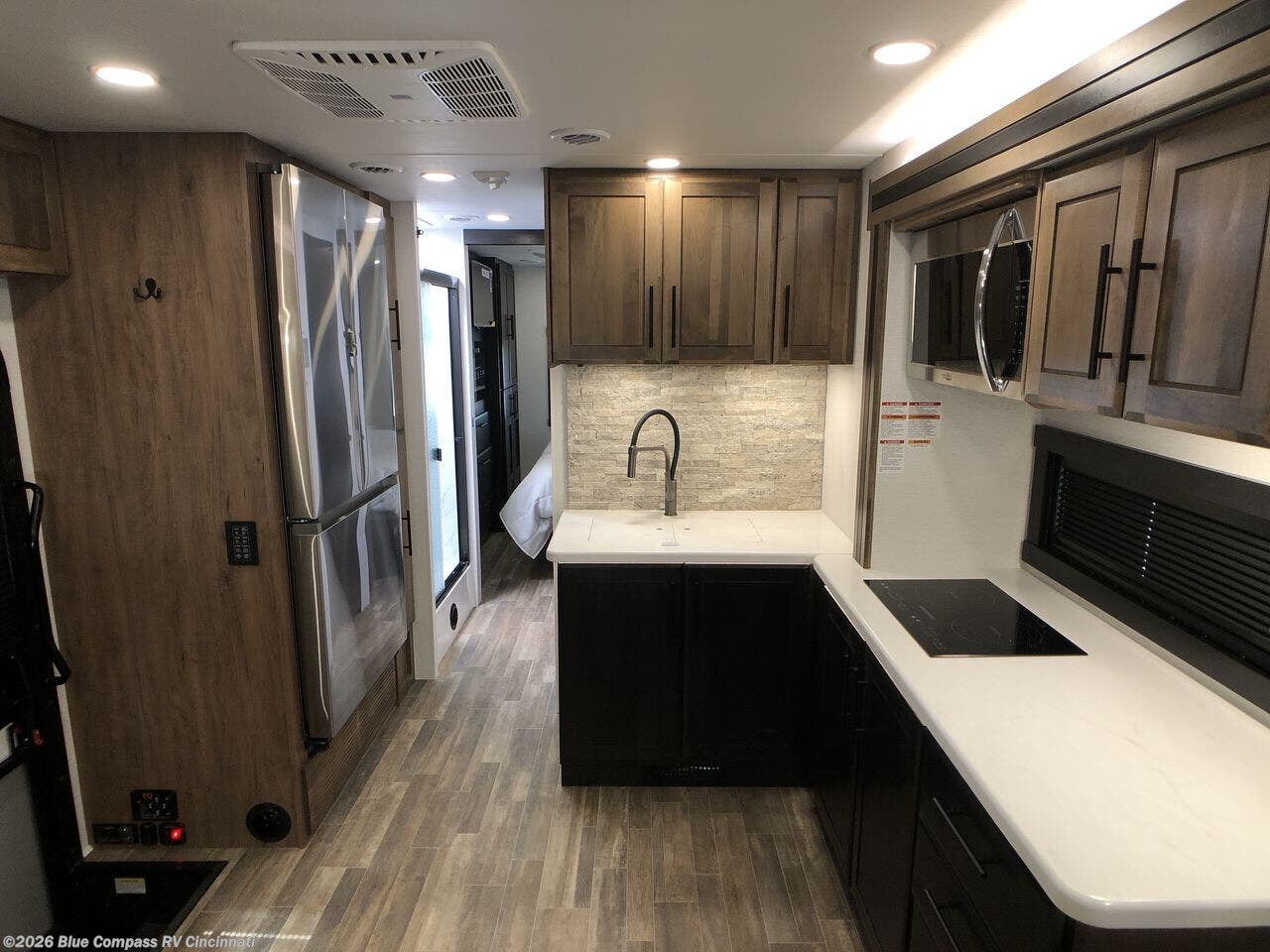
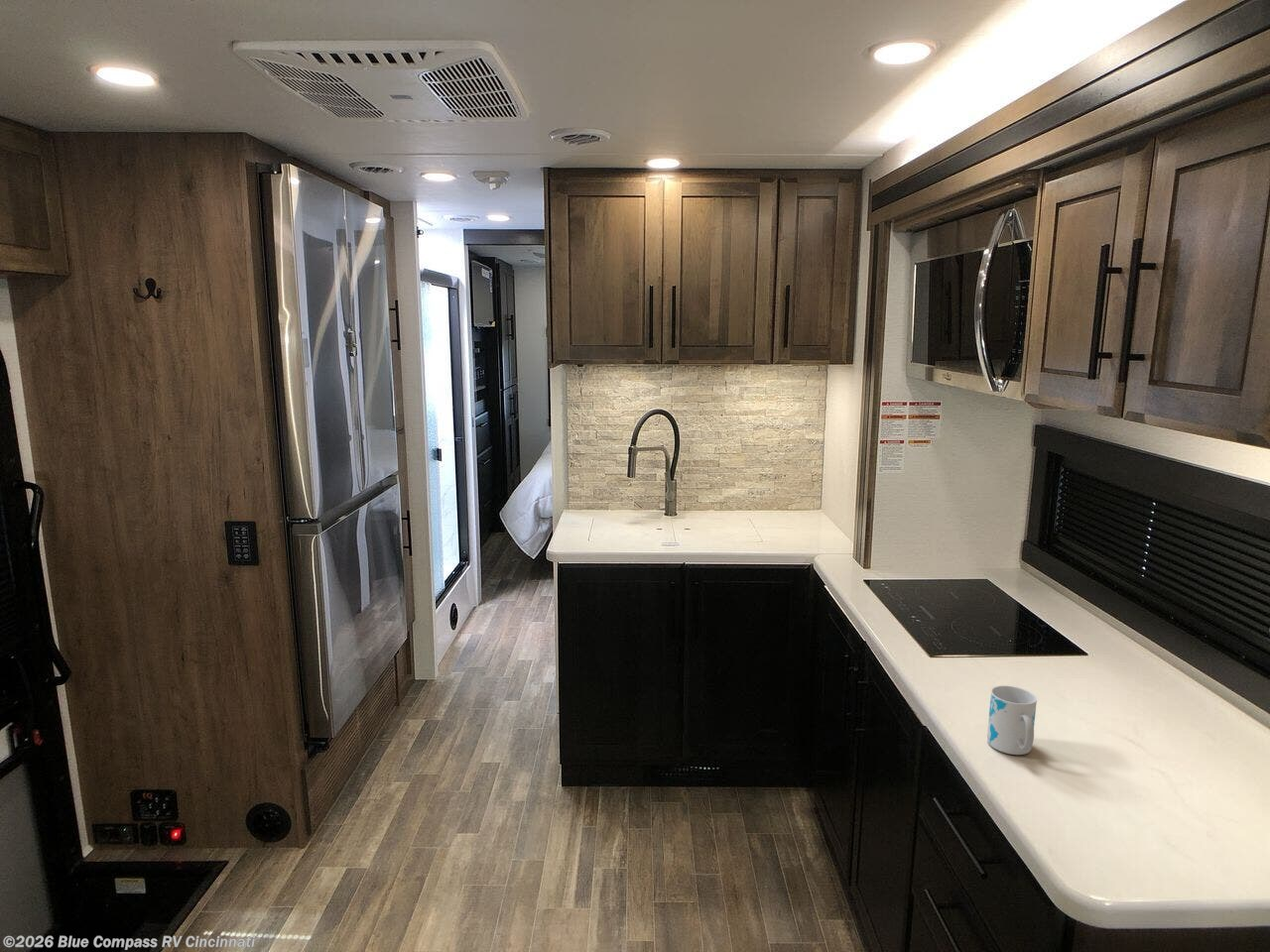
+ mug [986,684,1038,756]
